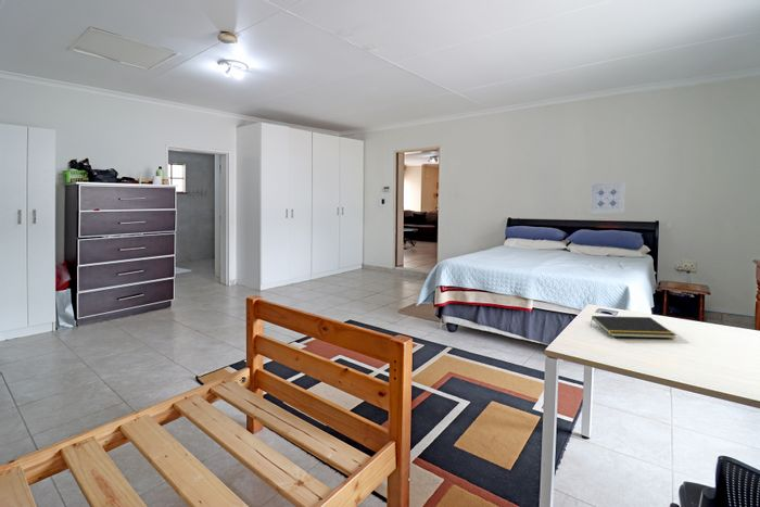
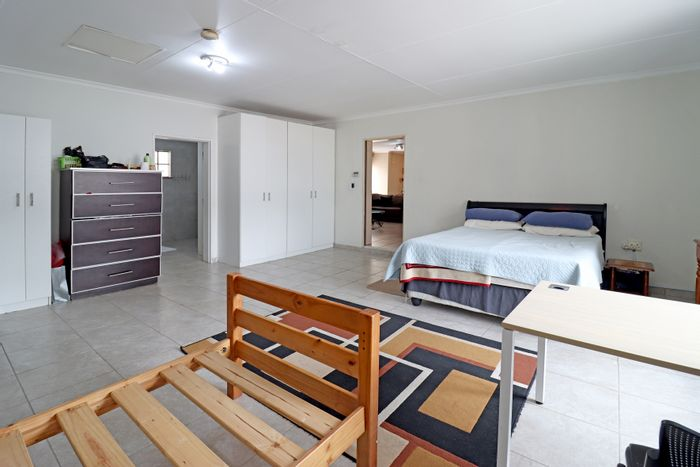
- wall art [588,180,626,214]
- notepad [590,315,677,340]
